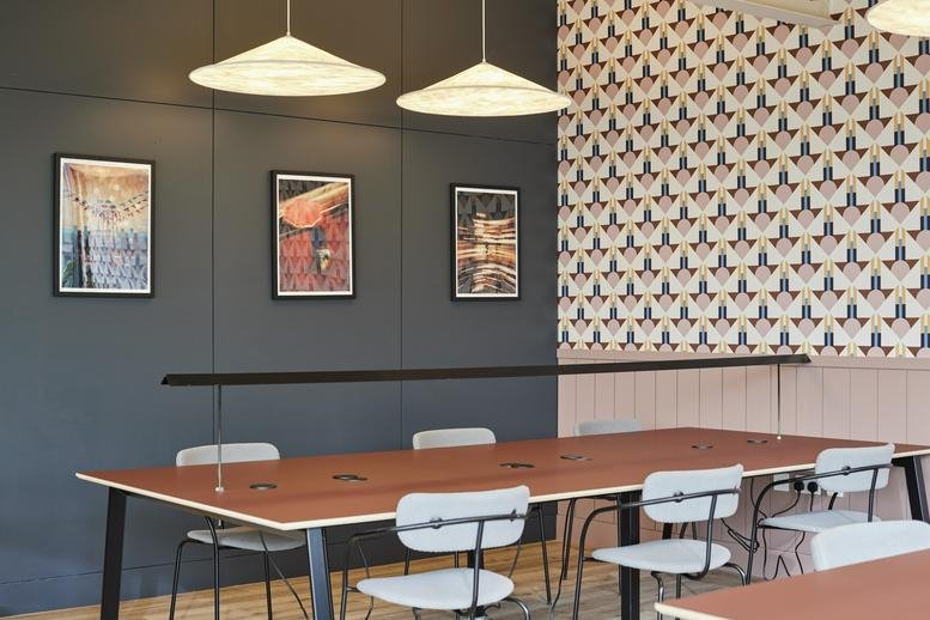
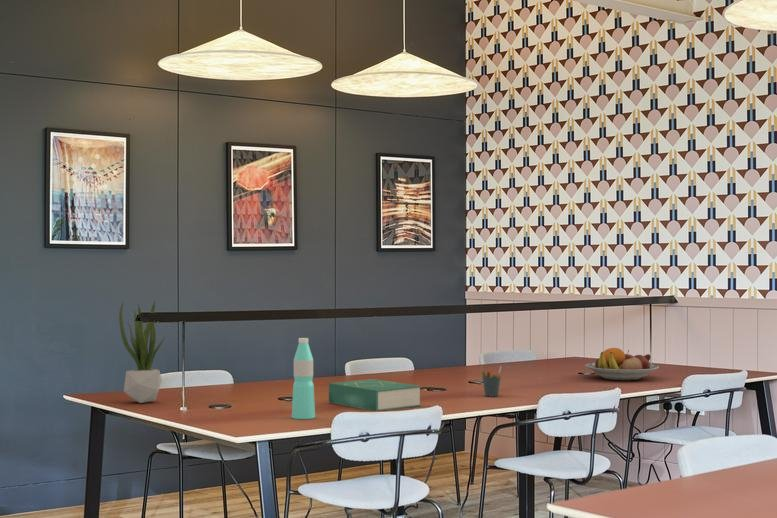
+ pen holder [480,365,503,398]
+ book [328,378,422,412]
+ water bottle [291,337,316,420]
+ potted plant [118,300,167,404]
+ fruit bowl [584,347,660,381]
